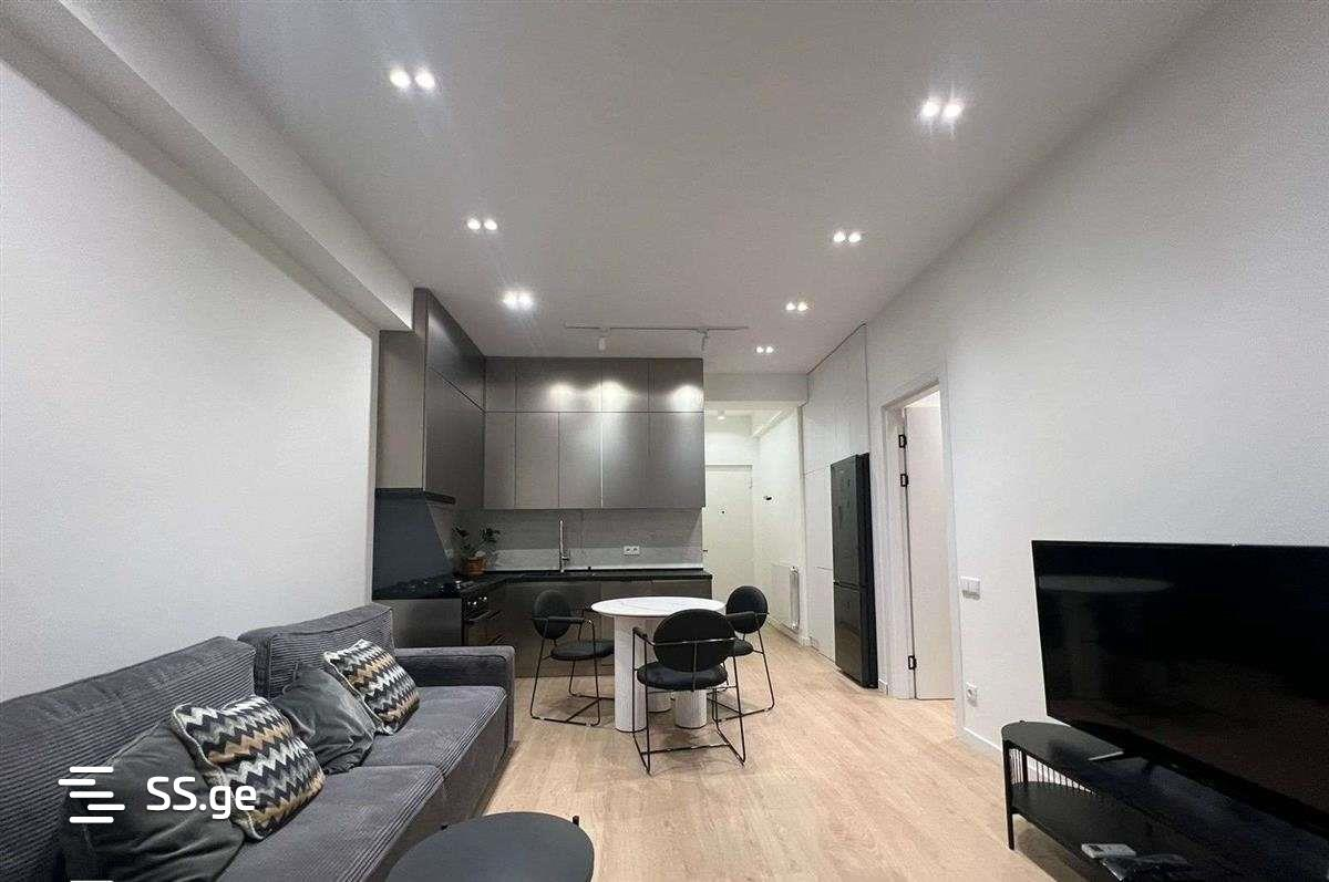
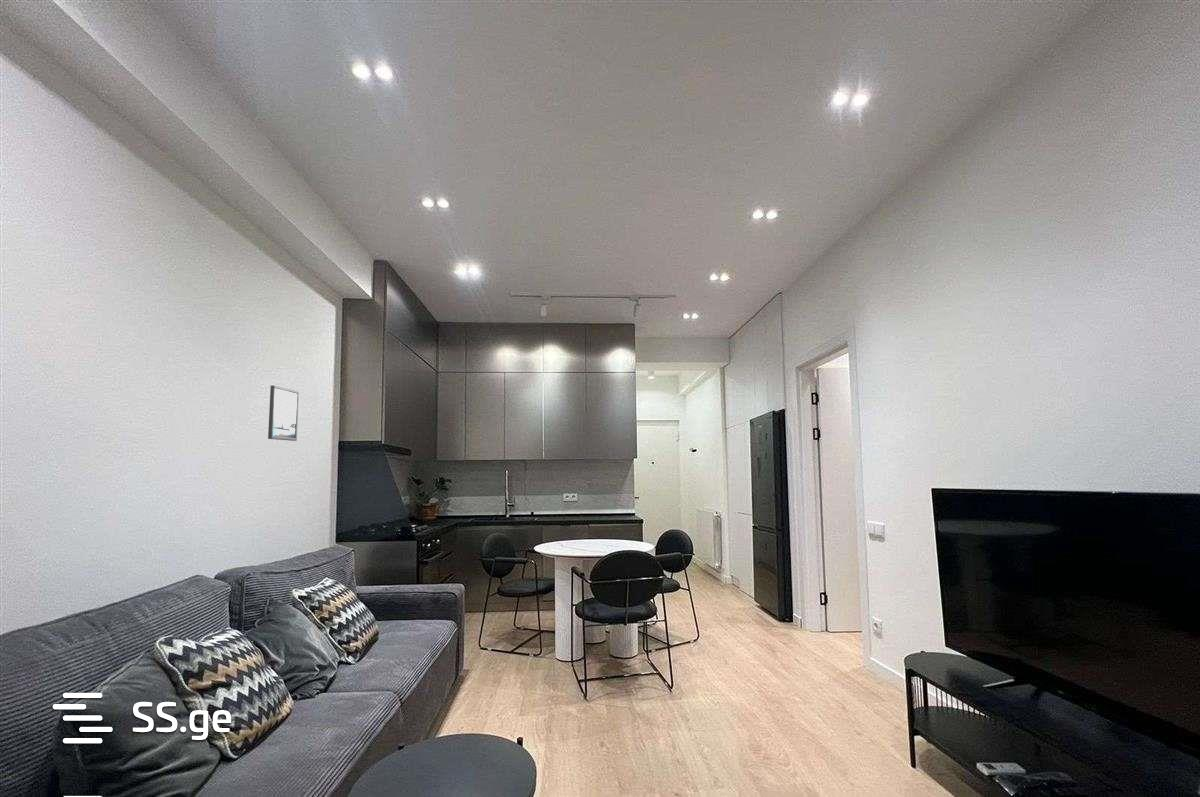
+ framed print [267,384,300,442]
